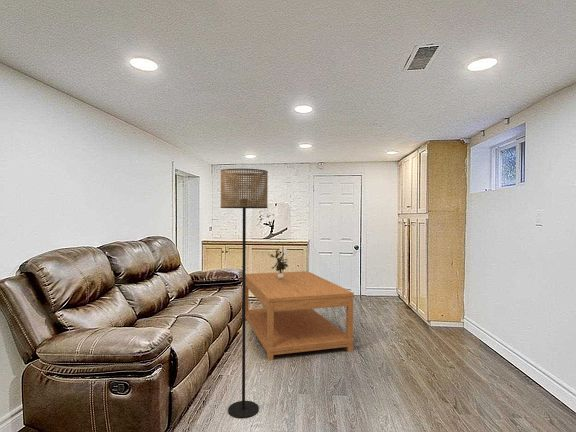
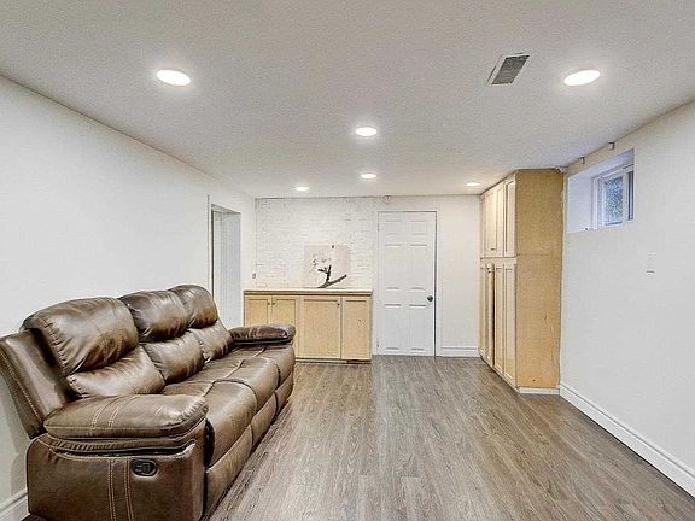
- potted plant [267,249,289,279]
- coffee table [245,270,355,361]
- floor lamp [220,168,269,419]
